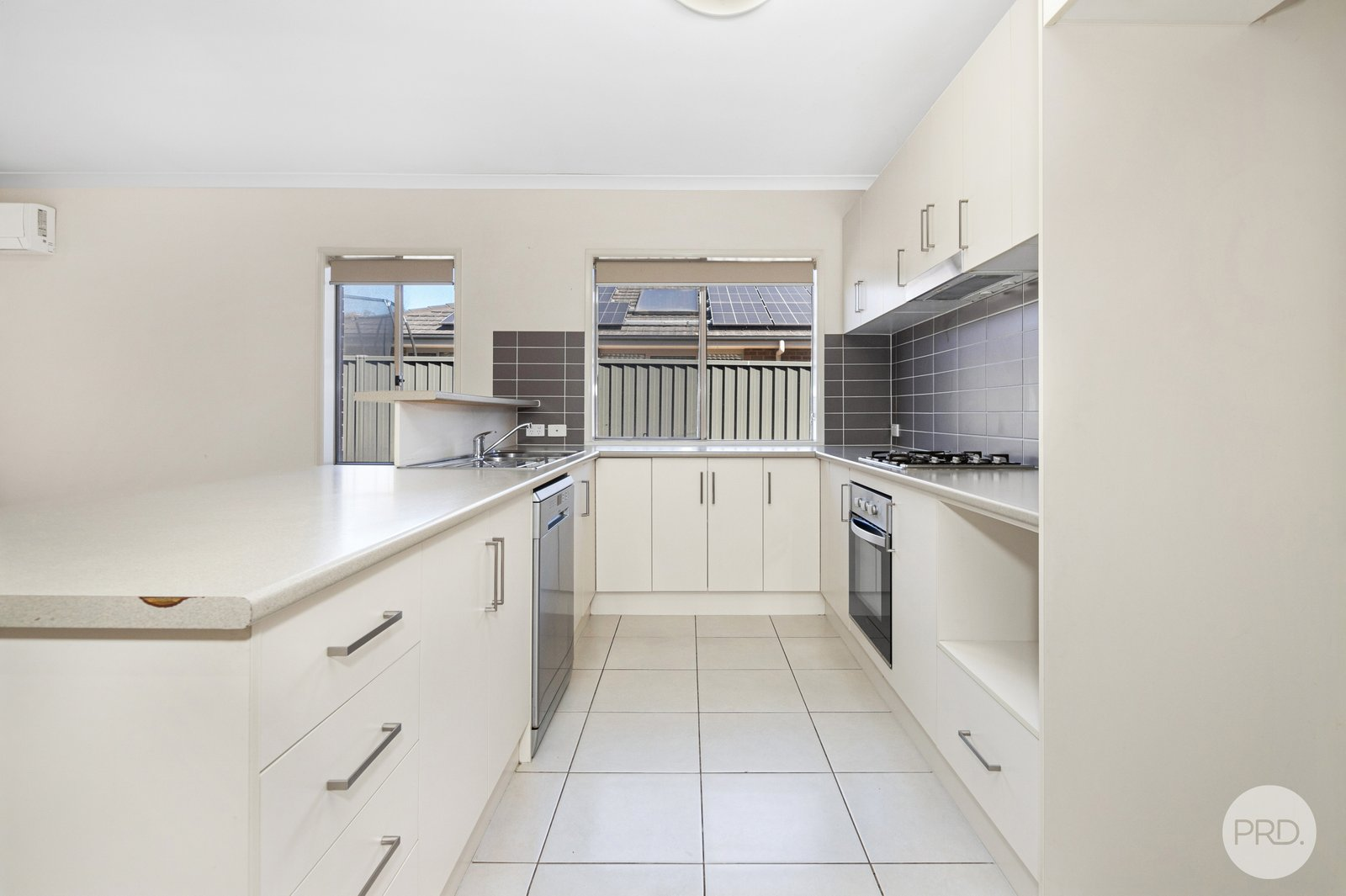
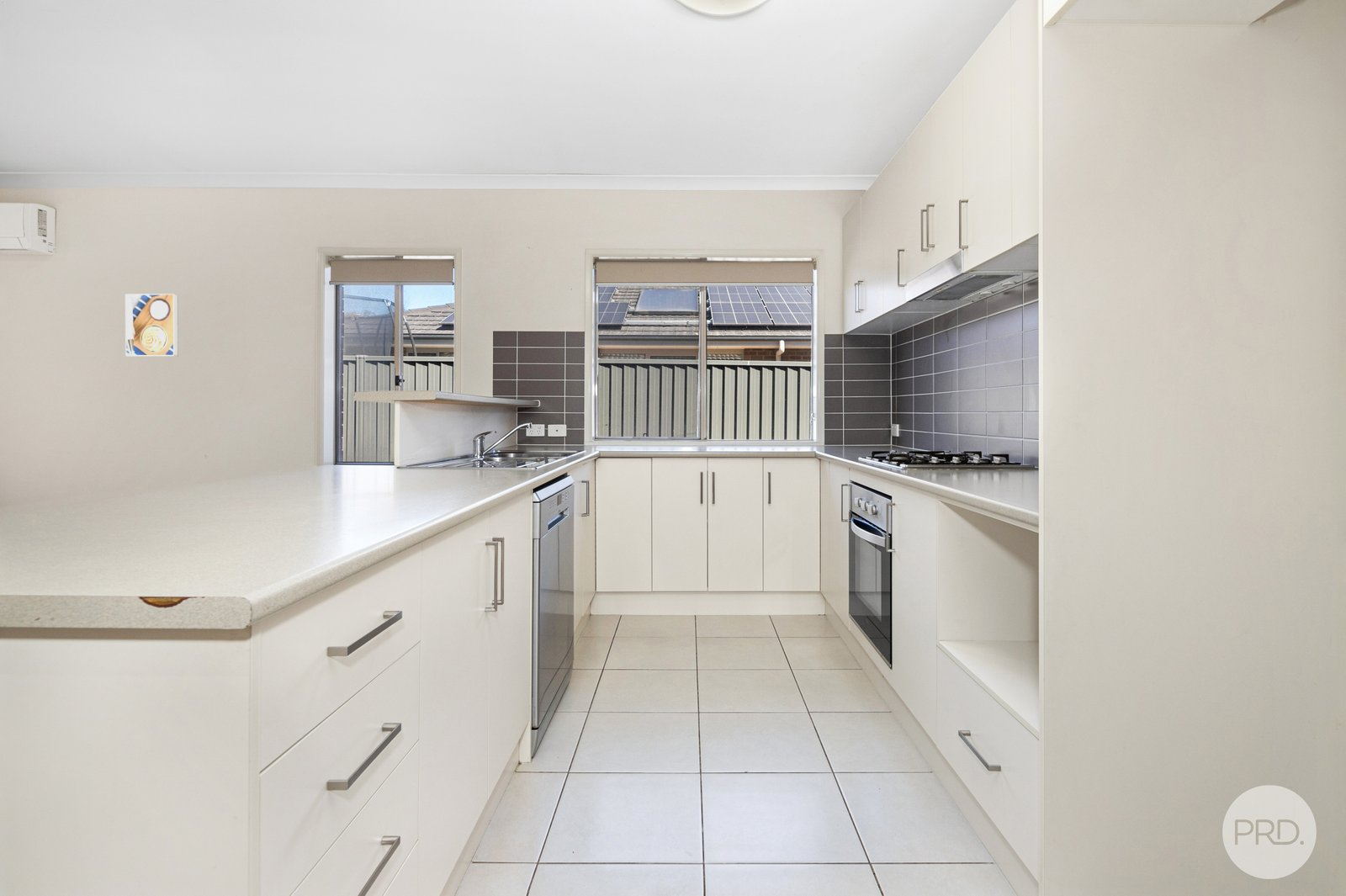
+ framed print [125,293,179,358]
